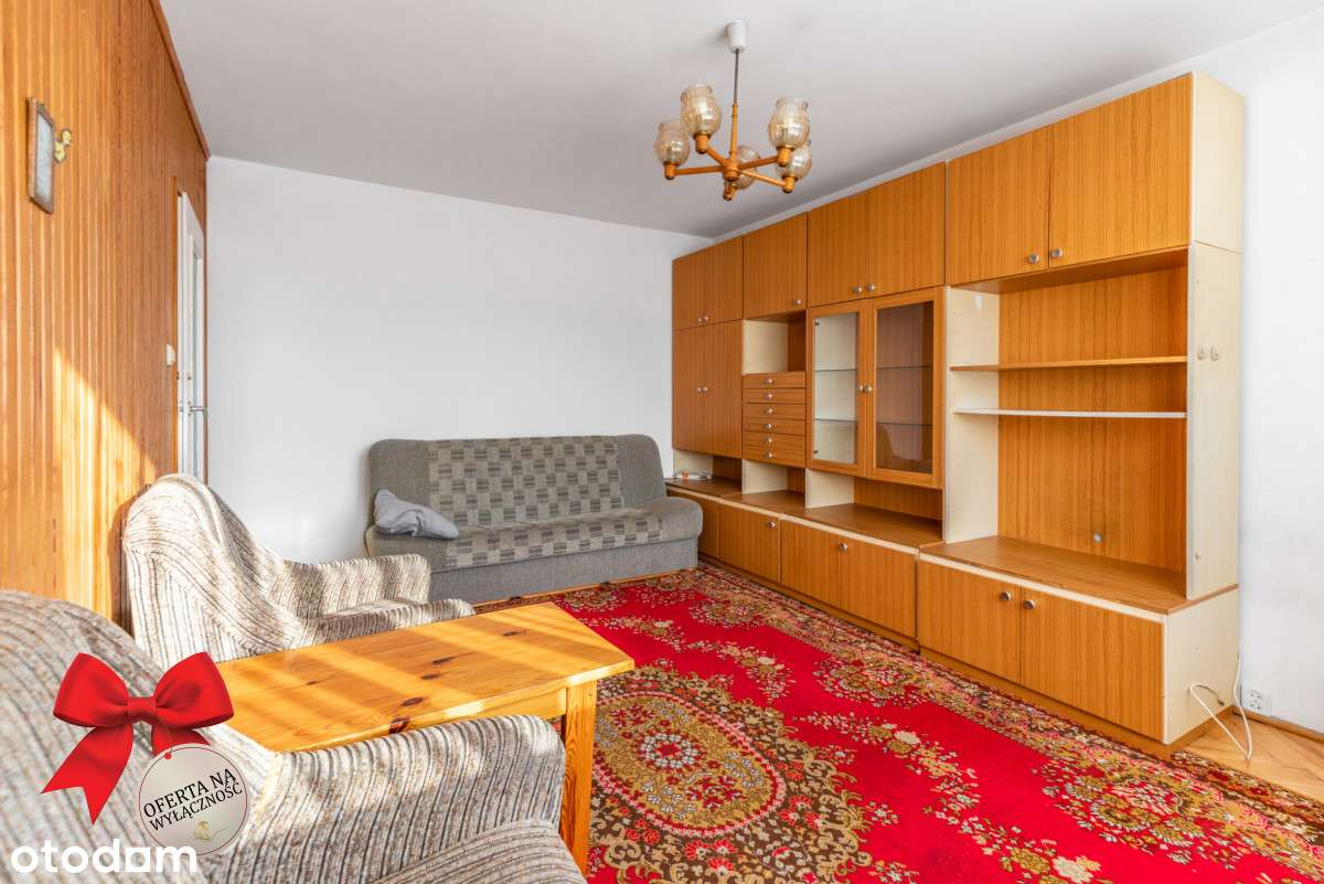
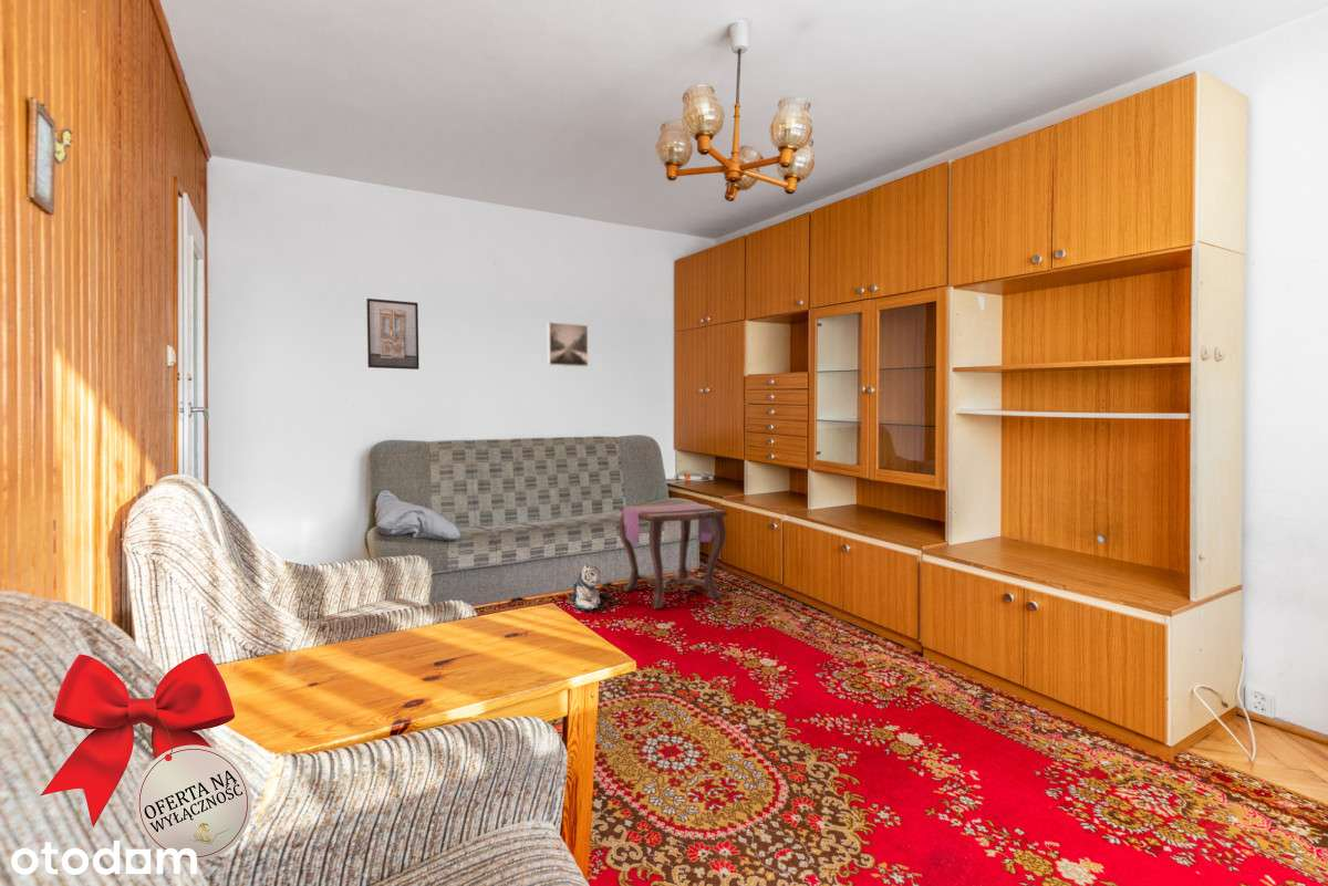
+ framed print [365,298,421,371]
+ plush toy [570,564,609,612]
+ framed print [547,321,589,367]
+ side table [618,501,729,609]
